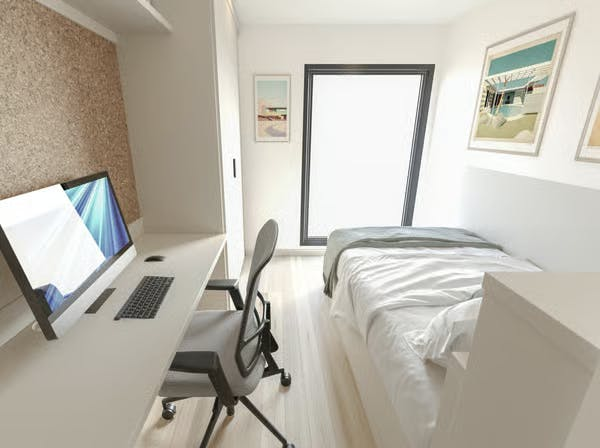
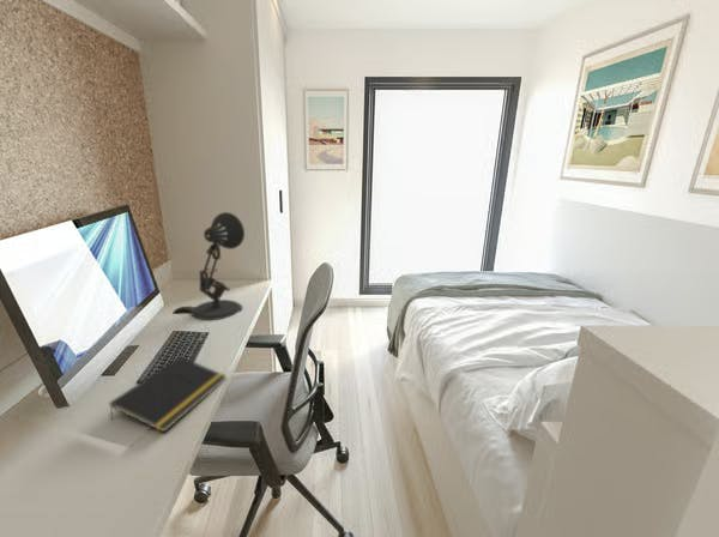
+ notepad [108,356,228,434]
+ desk lamp [189,211,246,321]
